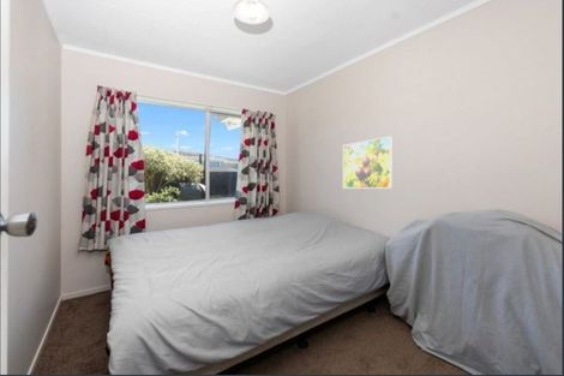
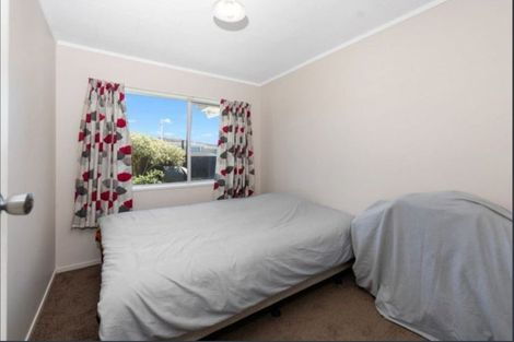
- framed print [342,135,394,190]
